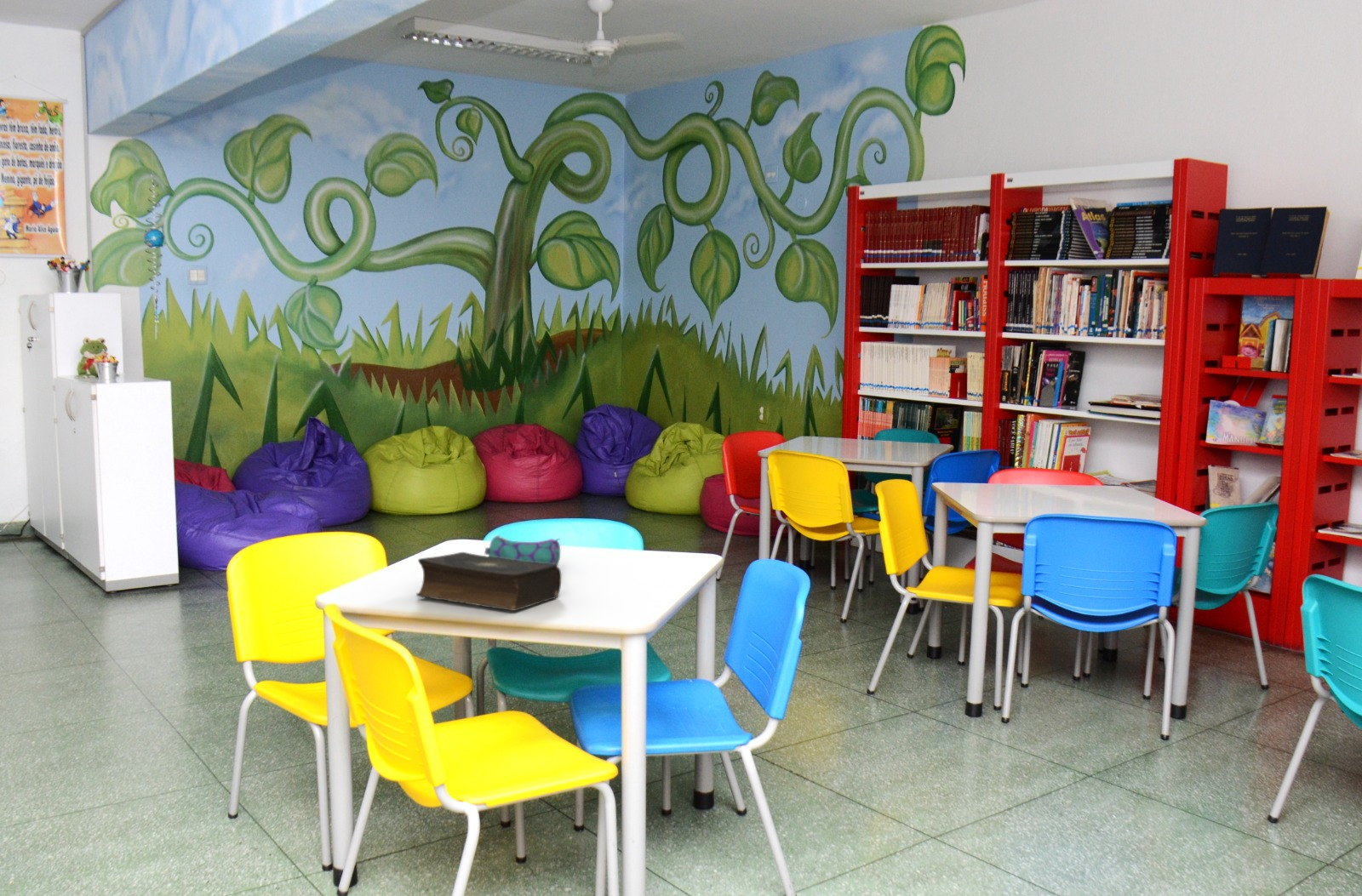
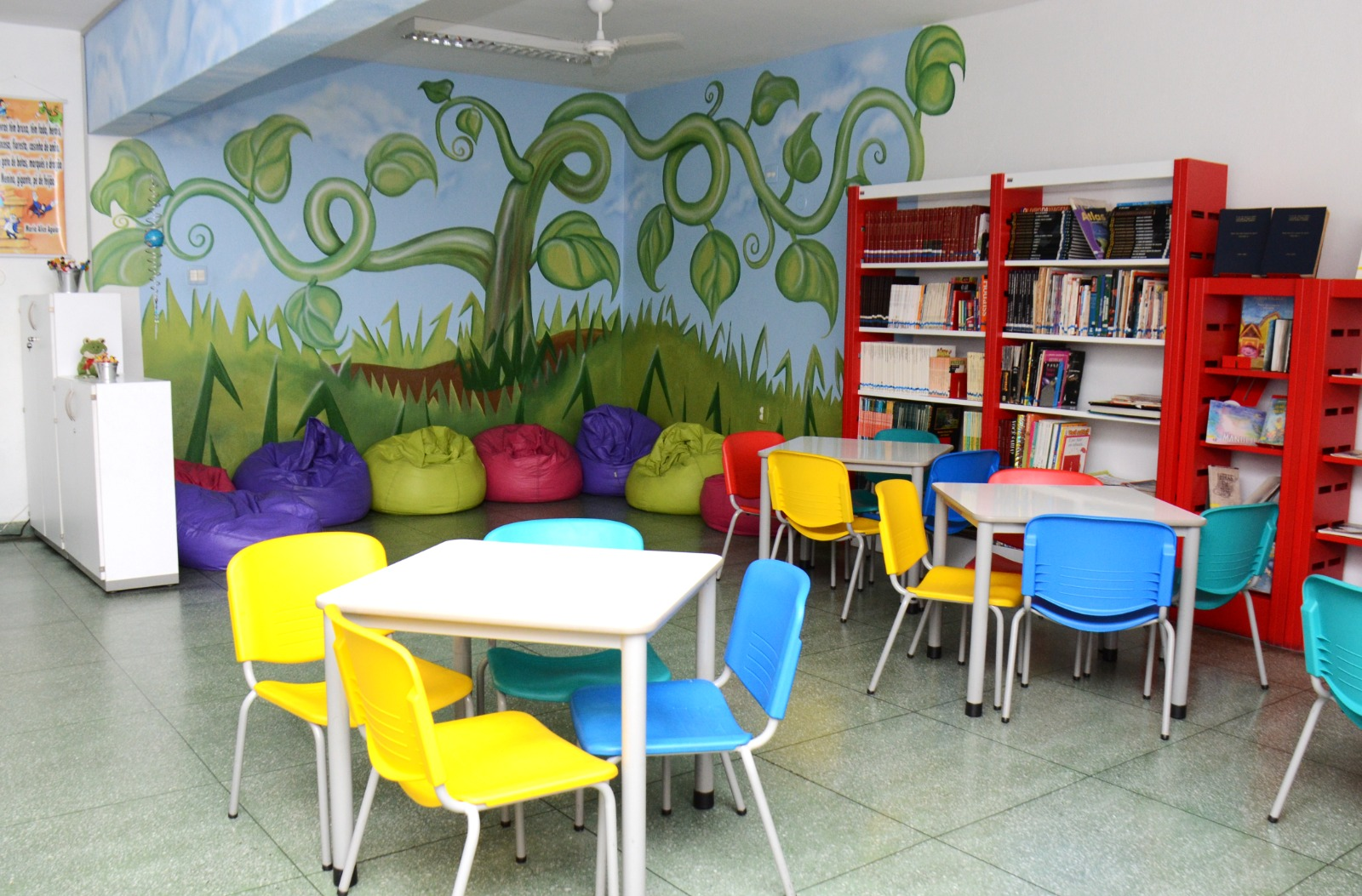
- book [415,551,562,612]
- pencil case [484,534,561,567]
